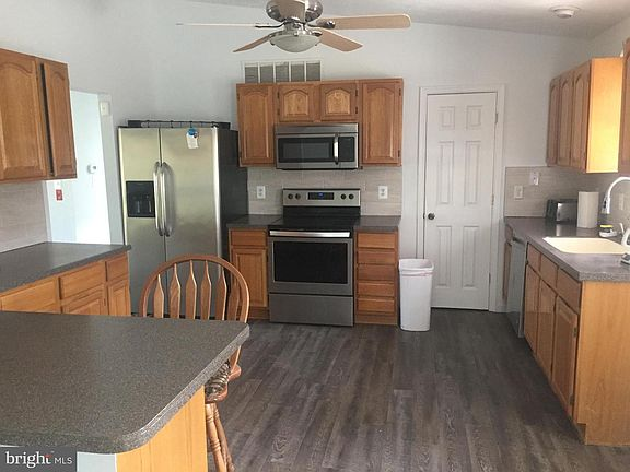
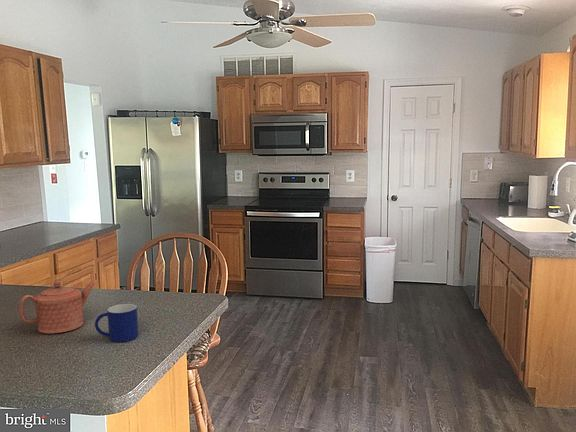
+ mug [94,303,139,343]
+ teapot [18,279,95,334]
